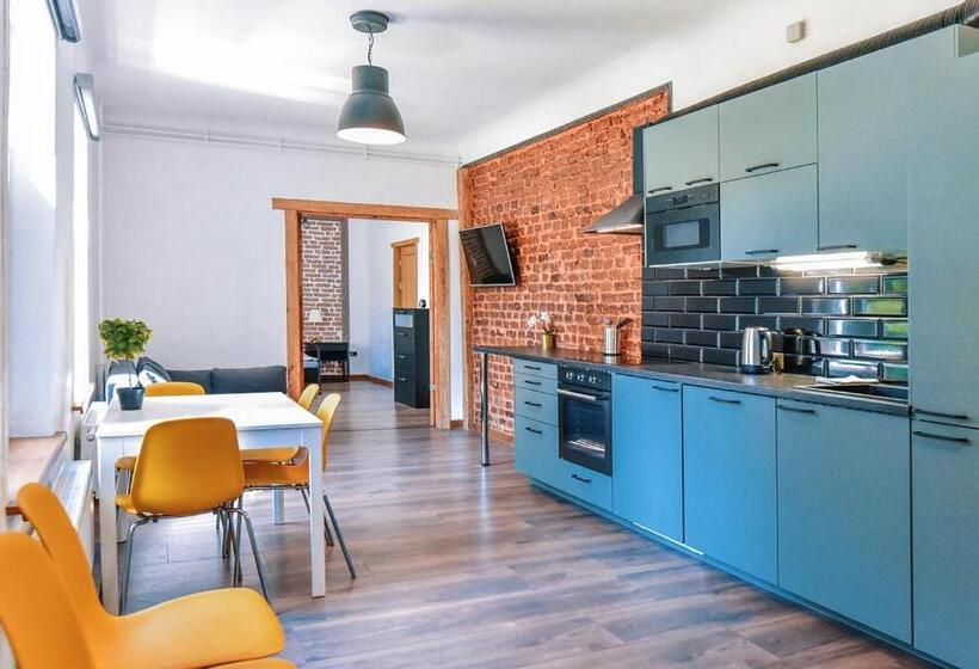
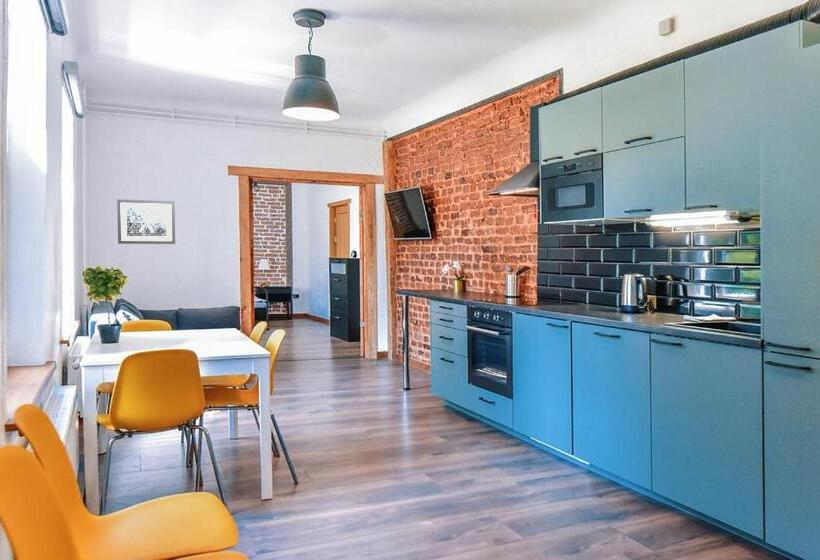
+ wall art [116,198,176,245]
